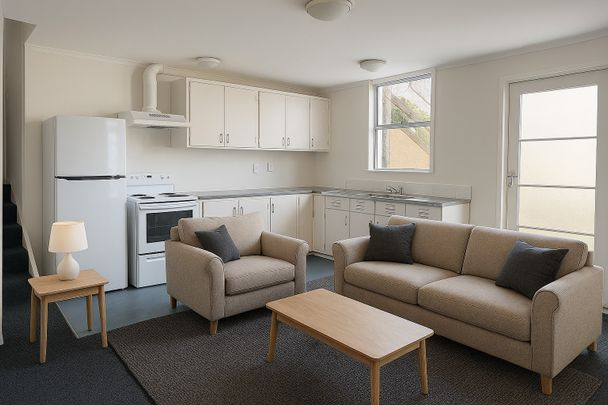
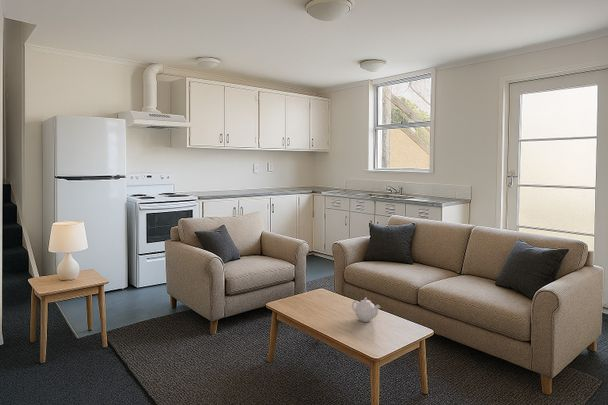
+ teapot [351,296,381,323]
